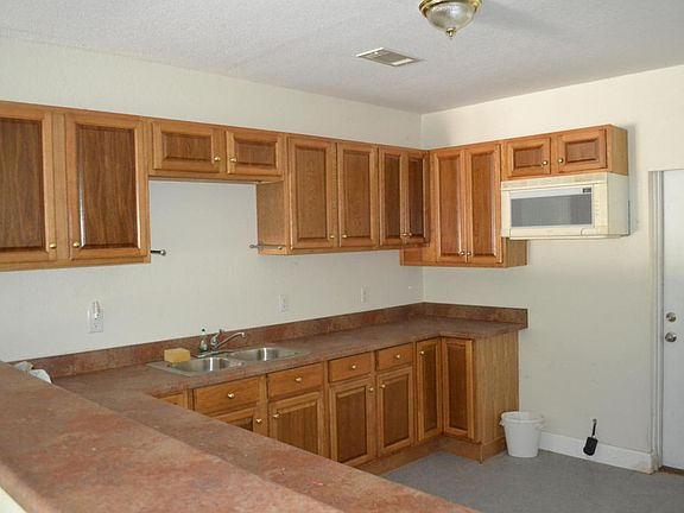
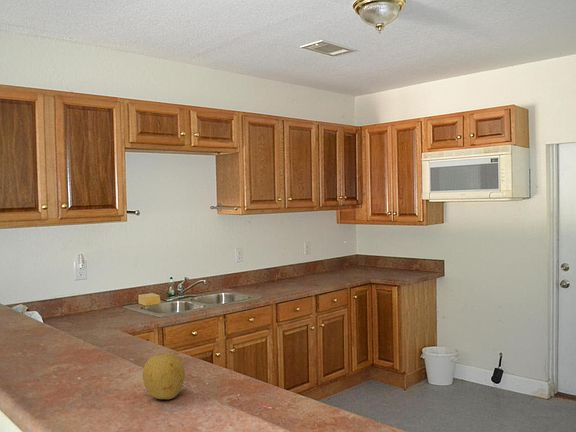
+ fruit [142,352,186,400]
